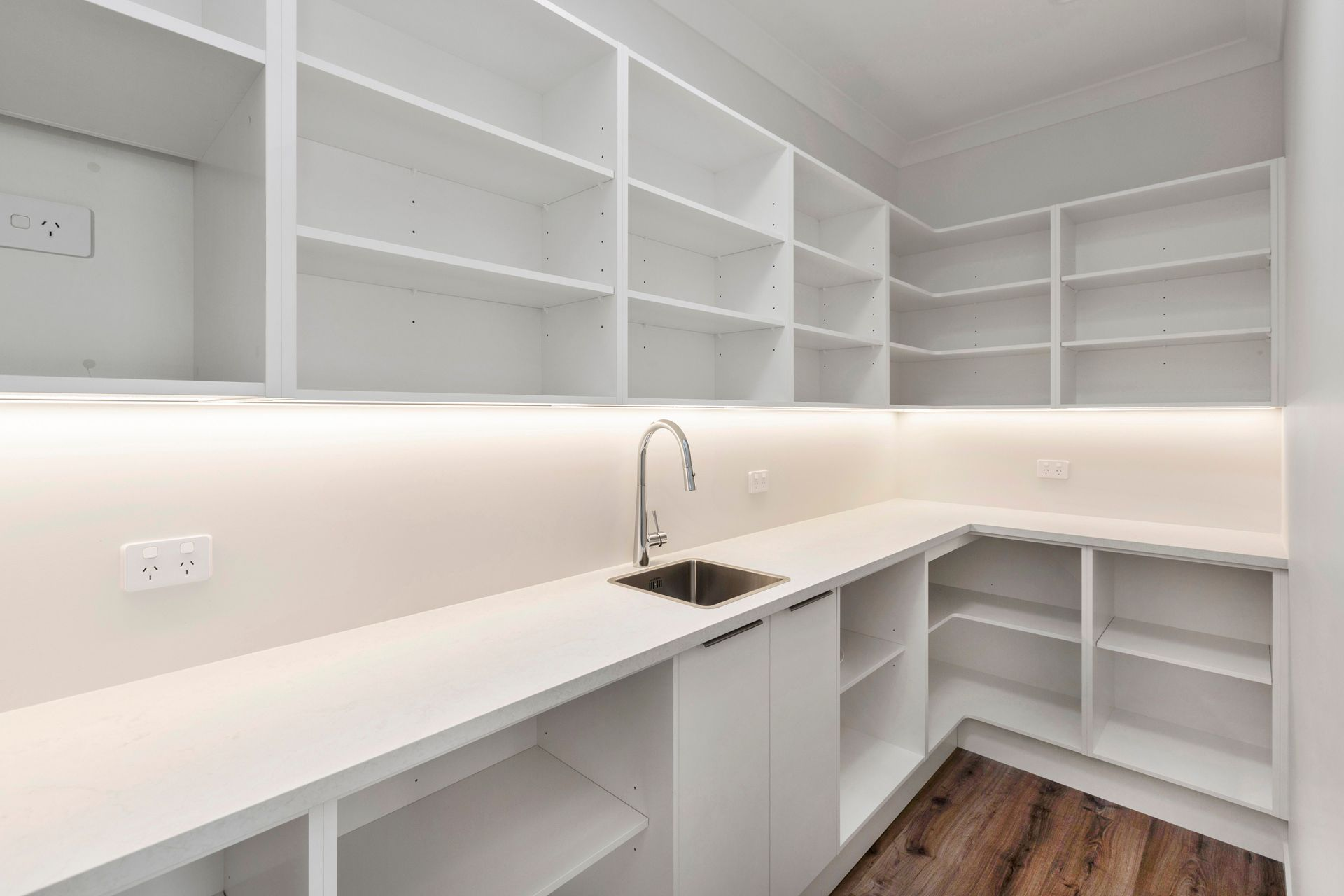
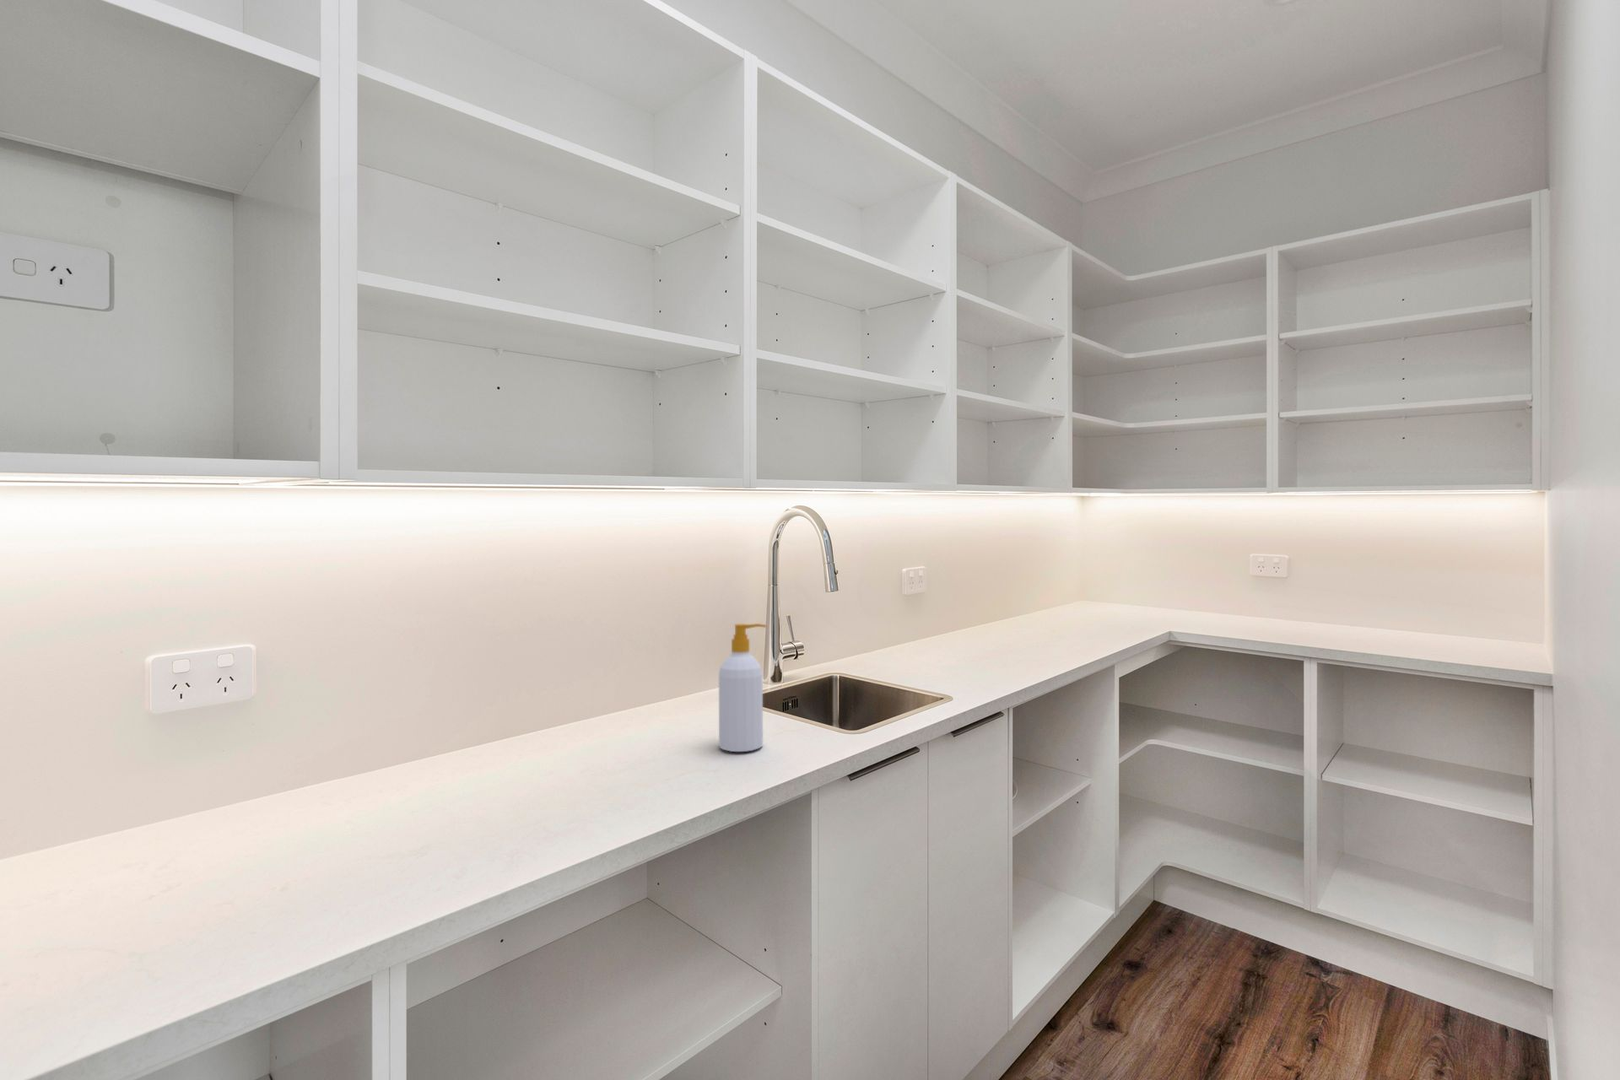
+ soap bottle [718,623,767,752]
